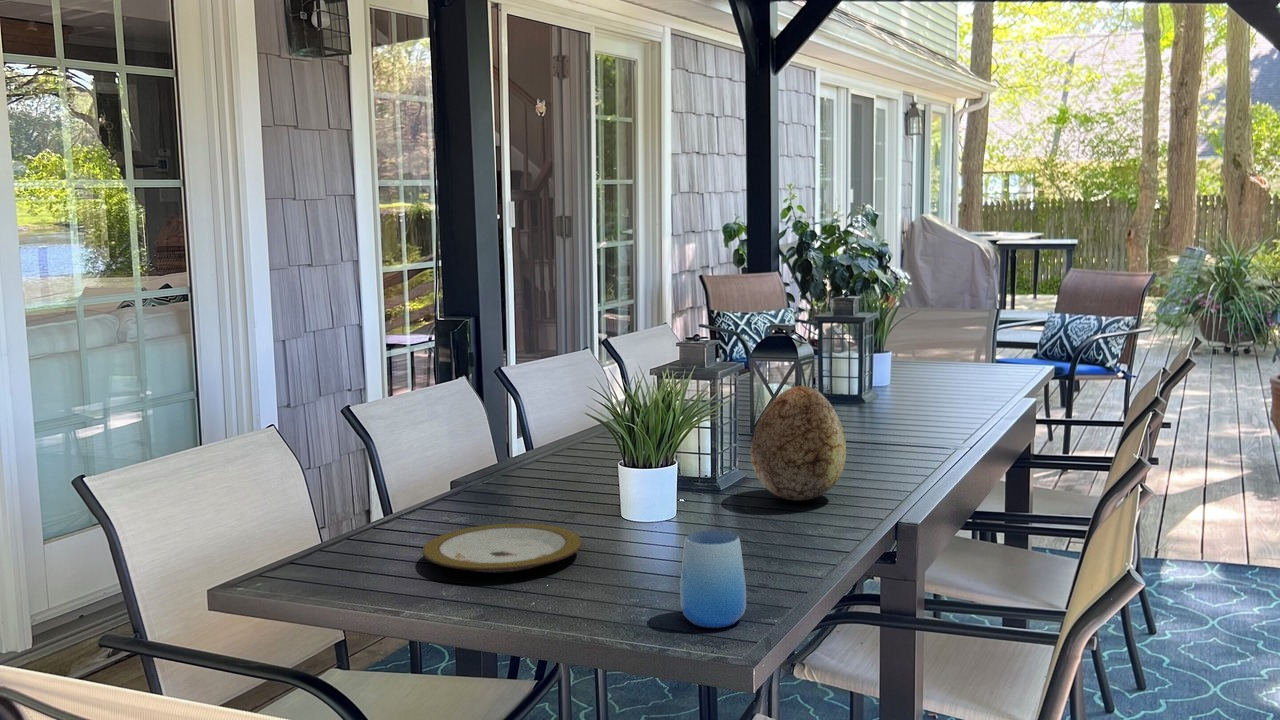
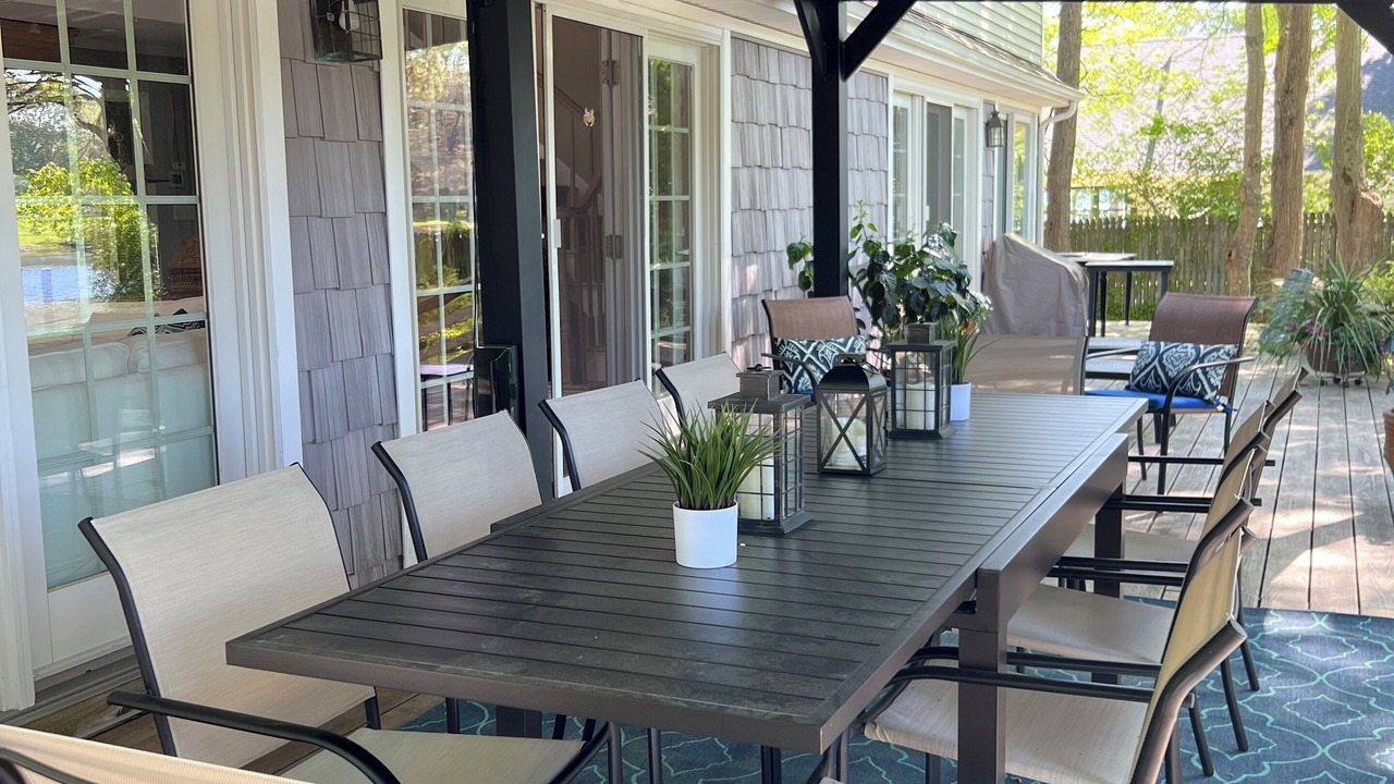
- cup [679,529,747,629]
- plate [421,523,583,574]
- decorative egg [750,385,847,502]
